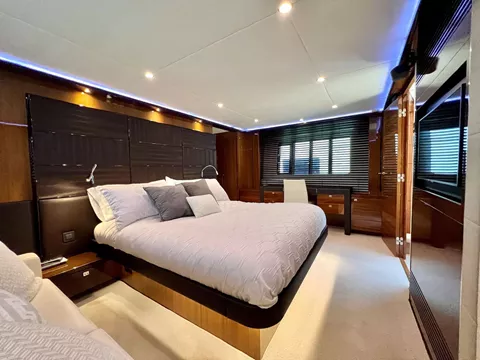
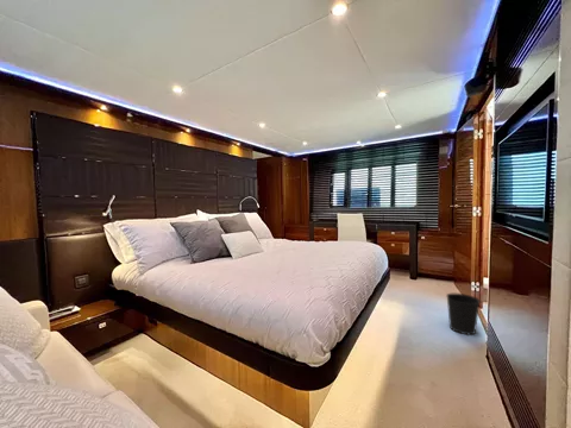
+ wastebasket [445,292,482,336]
